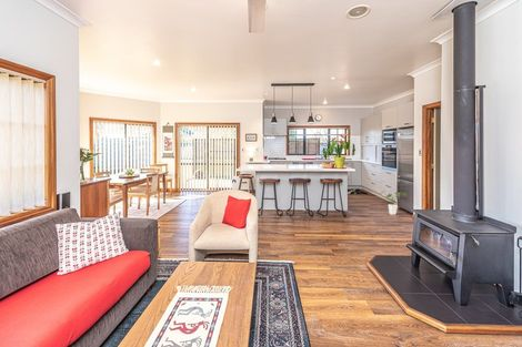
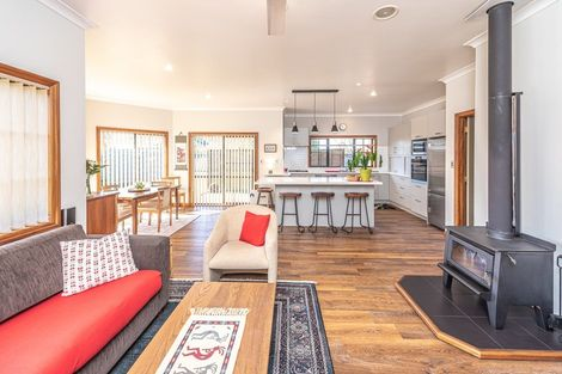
- house plant [381,191,408,215]
